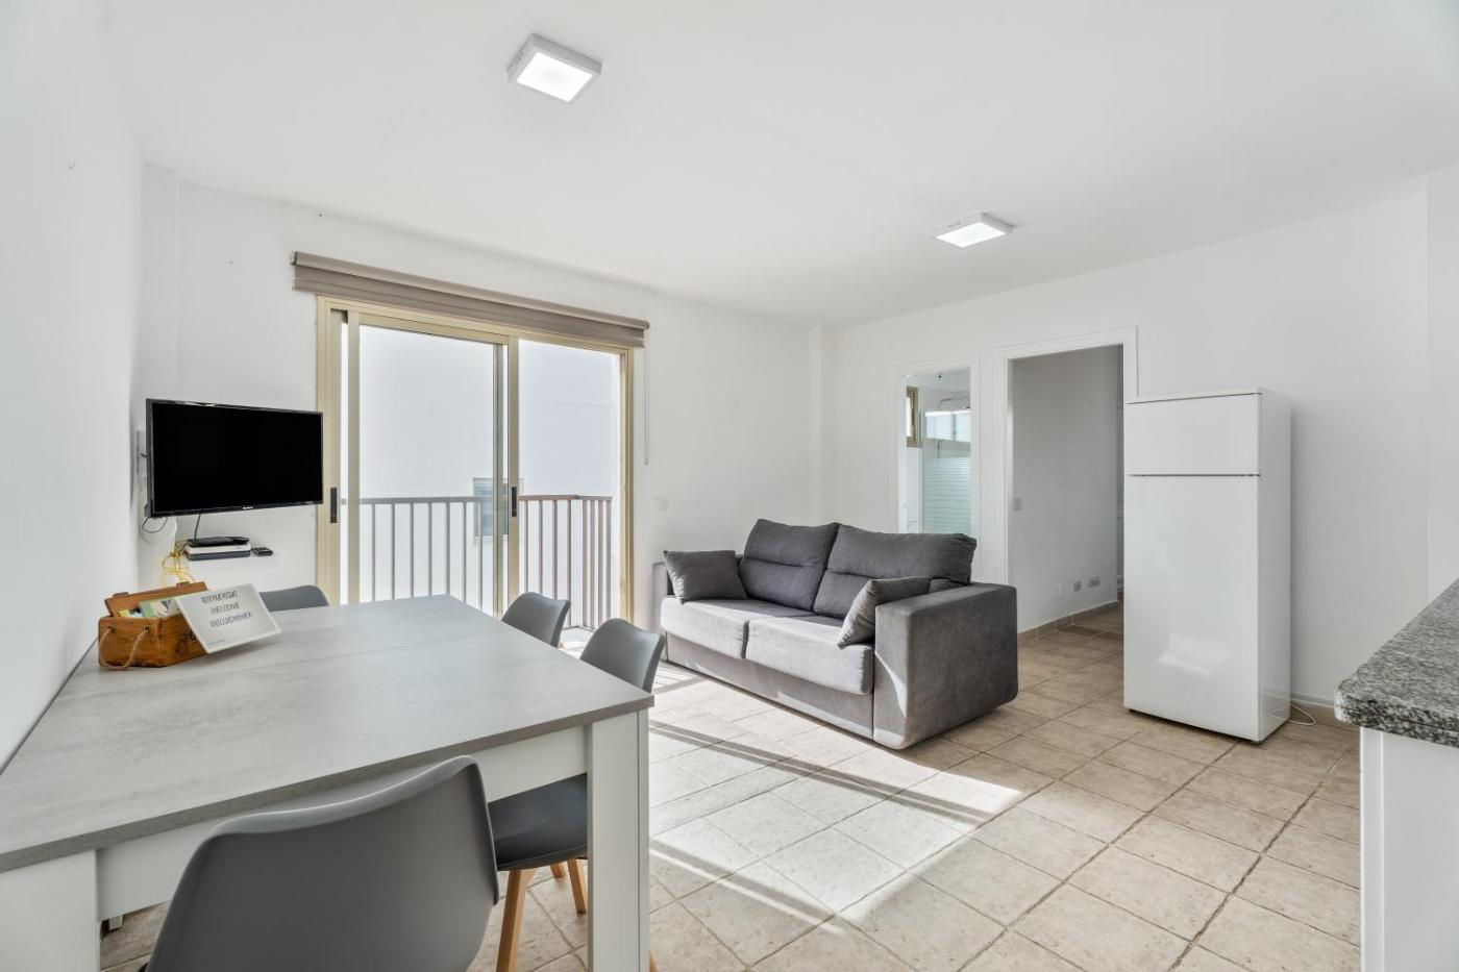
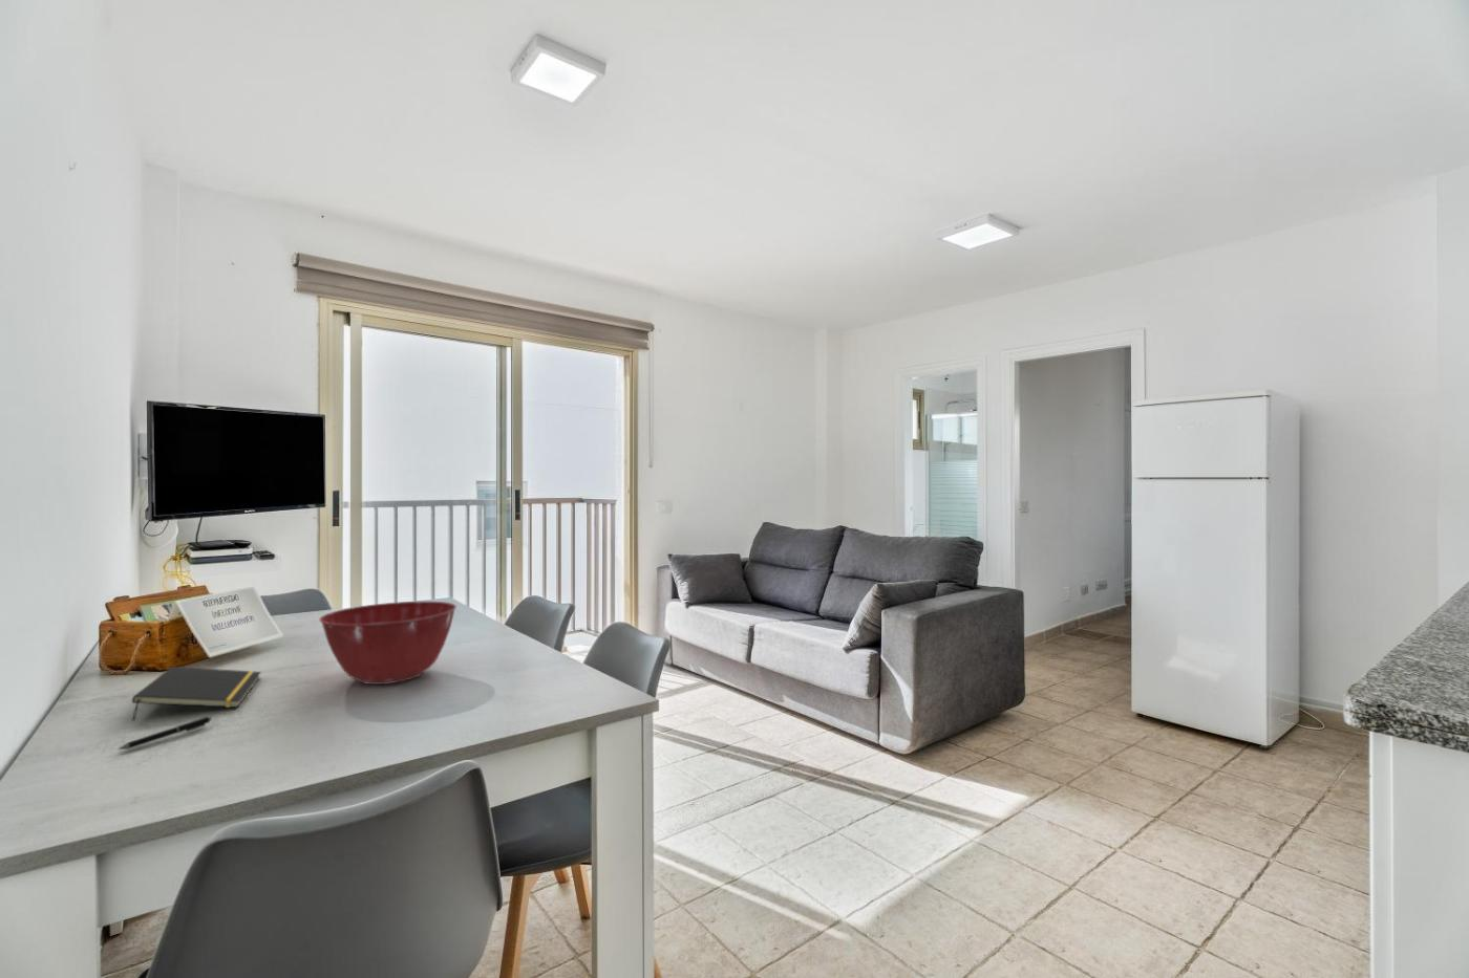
+ notepad [131,666,262,723]
+ mixing bowl [318,600,458,685]
+ pen [117,716,213,751]
